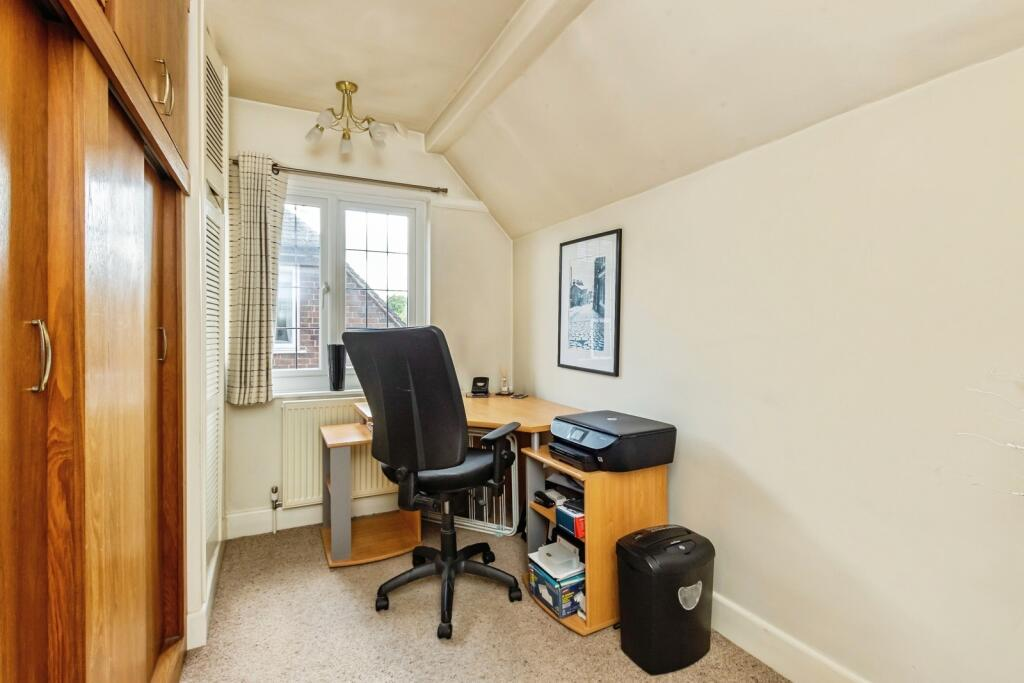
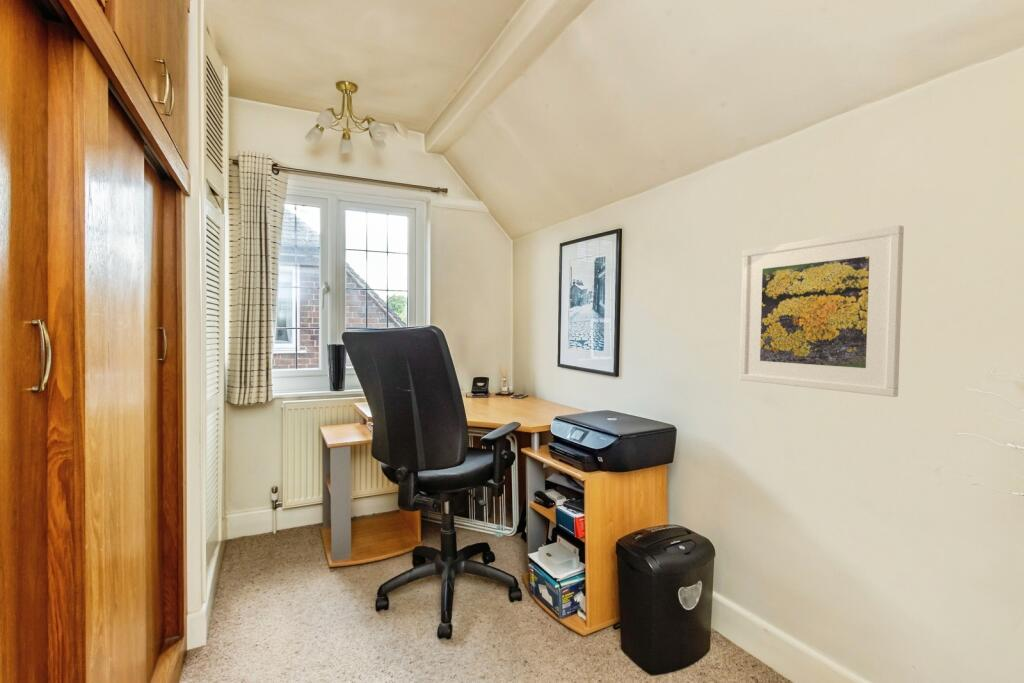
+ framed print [739,224,905,398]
